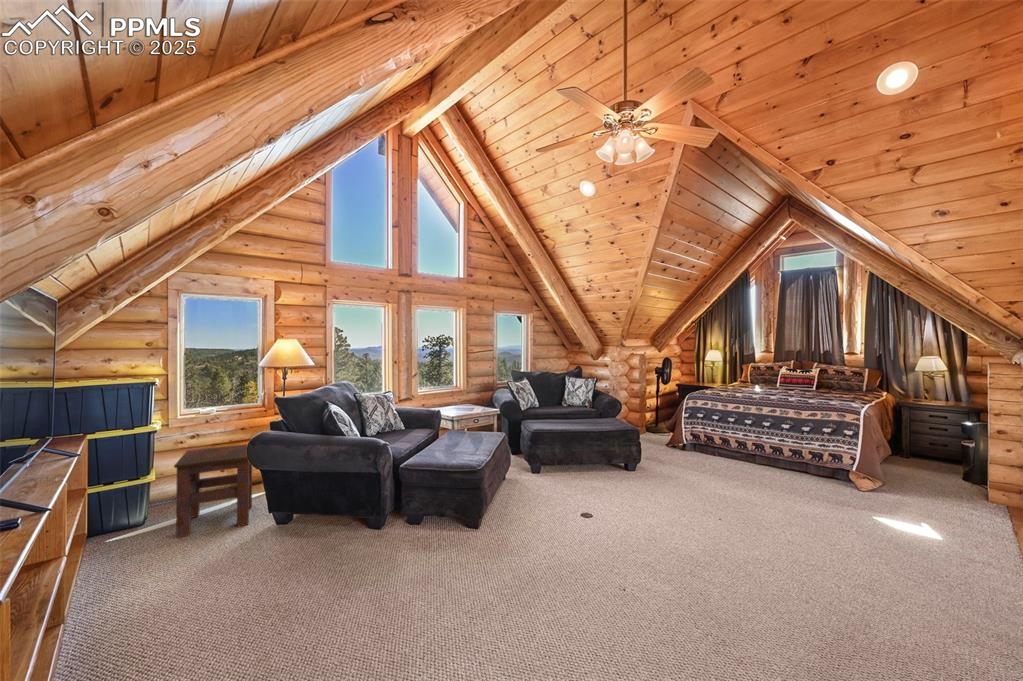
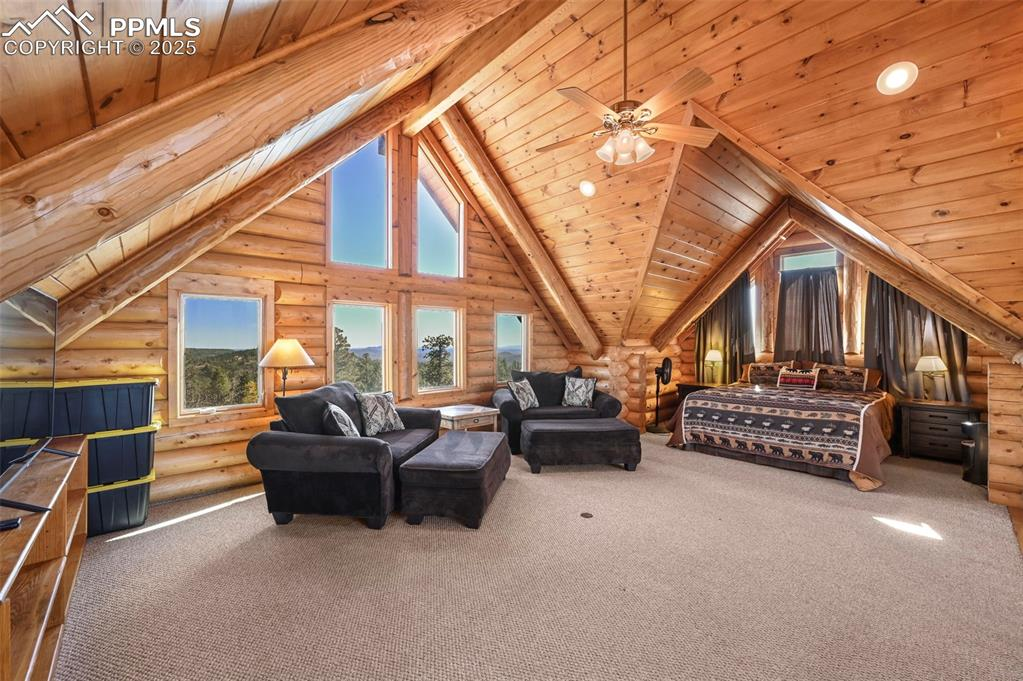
- side table [173,443,253,539]
